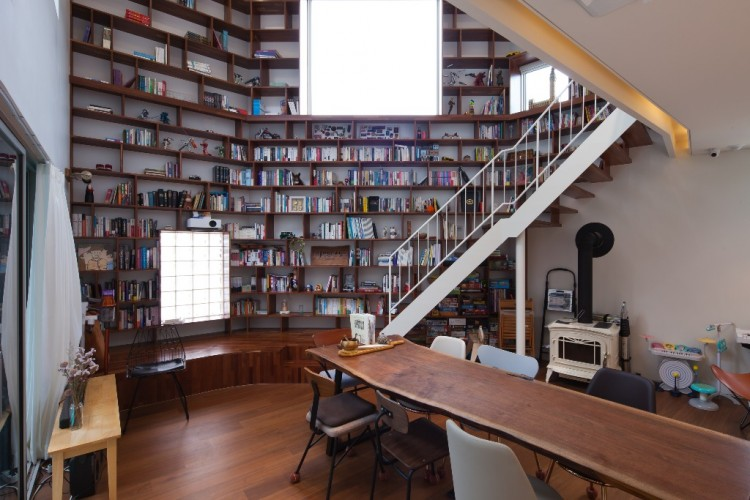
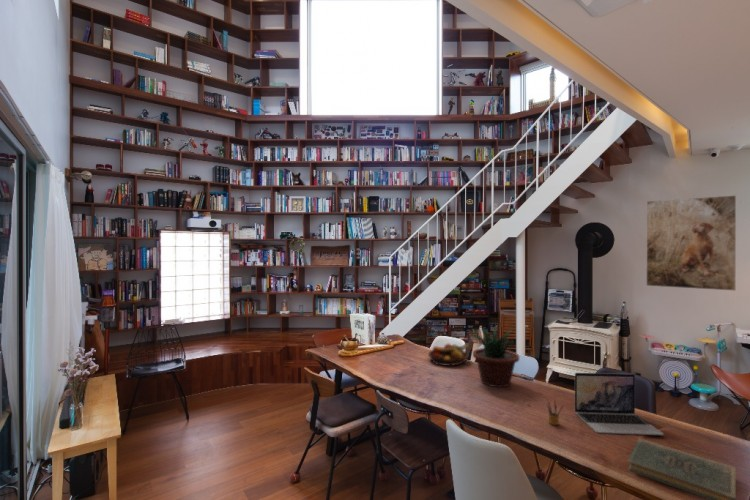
+ book [626,437,737,500]
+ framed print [645,194,737,292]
+ laptop [574,372,665,436]
+ fruit bowl [427,342,470,367]
+ potted plant [466,327,520,388]
+ pencil box [546,399,564,426]
